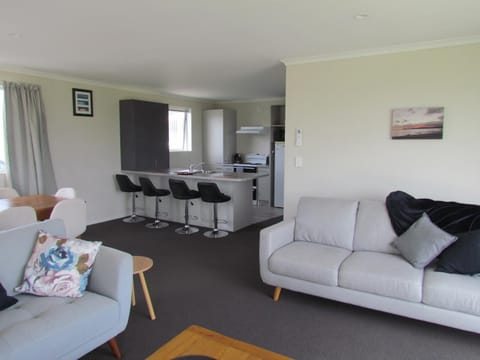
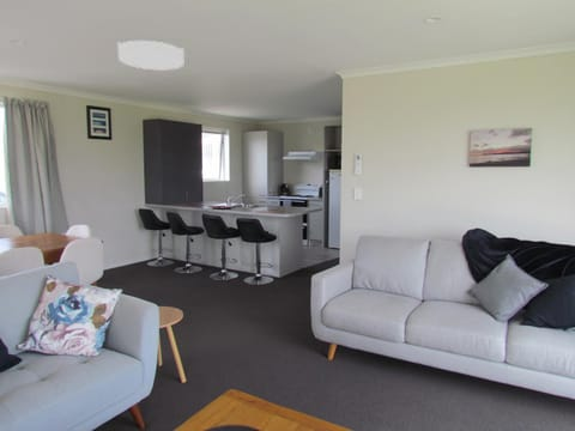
+ ceiling light [117,40,184,71]
